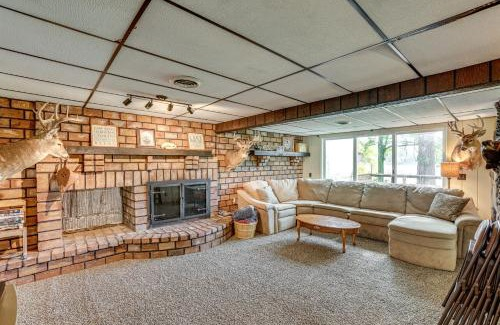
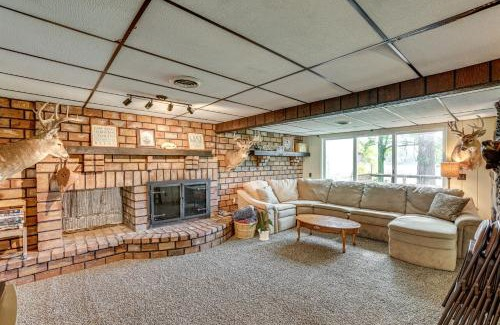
+ house plant [248,211,276,242]
